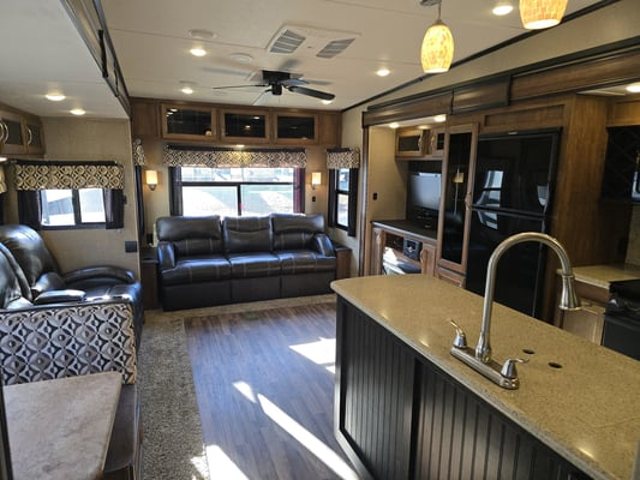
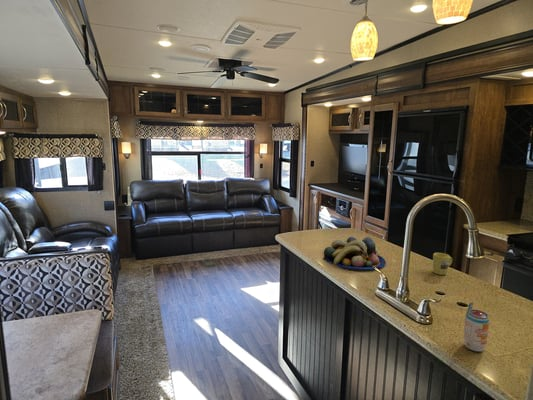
+ beverage can [462,302,490,353]
+ mug [432,252,453,276]
+ fruit bowl [322,236,387,271]
